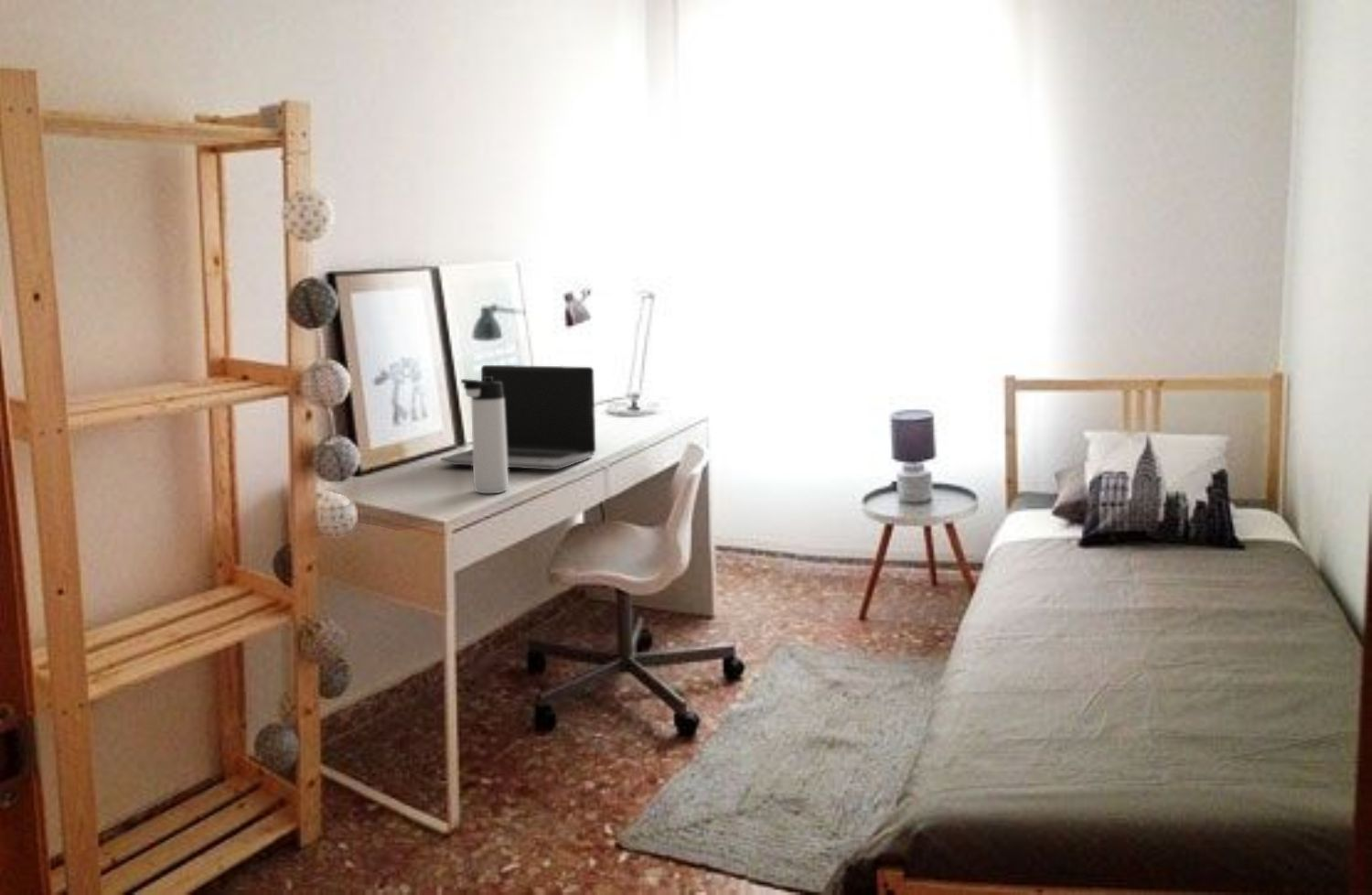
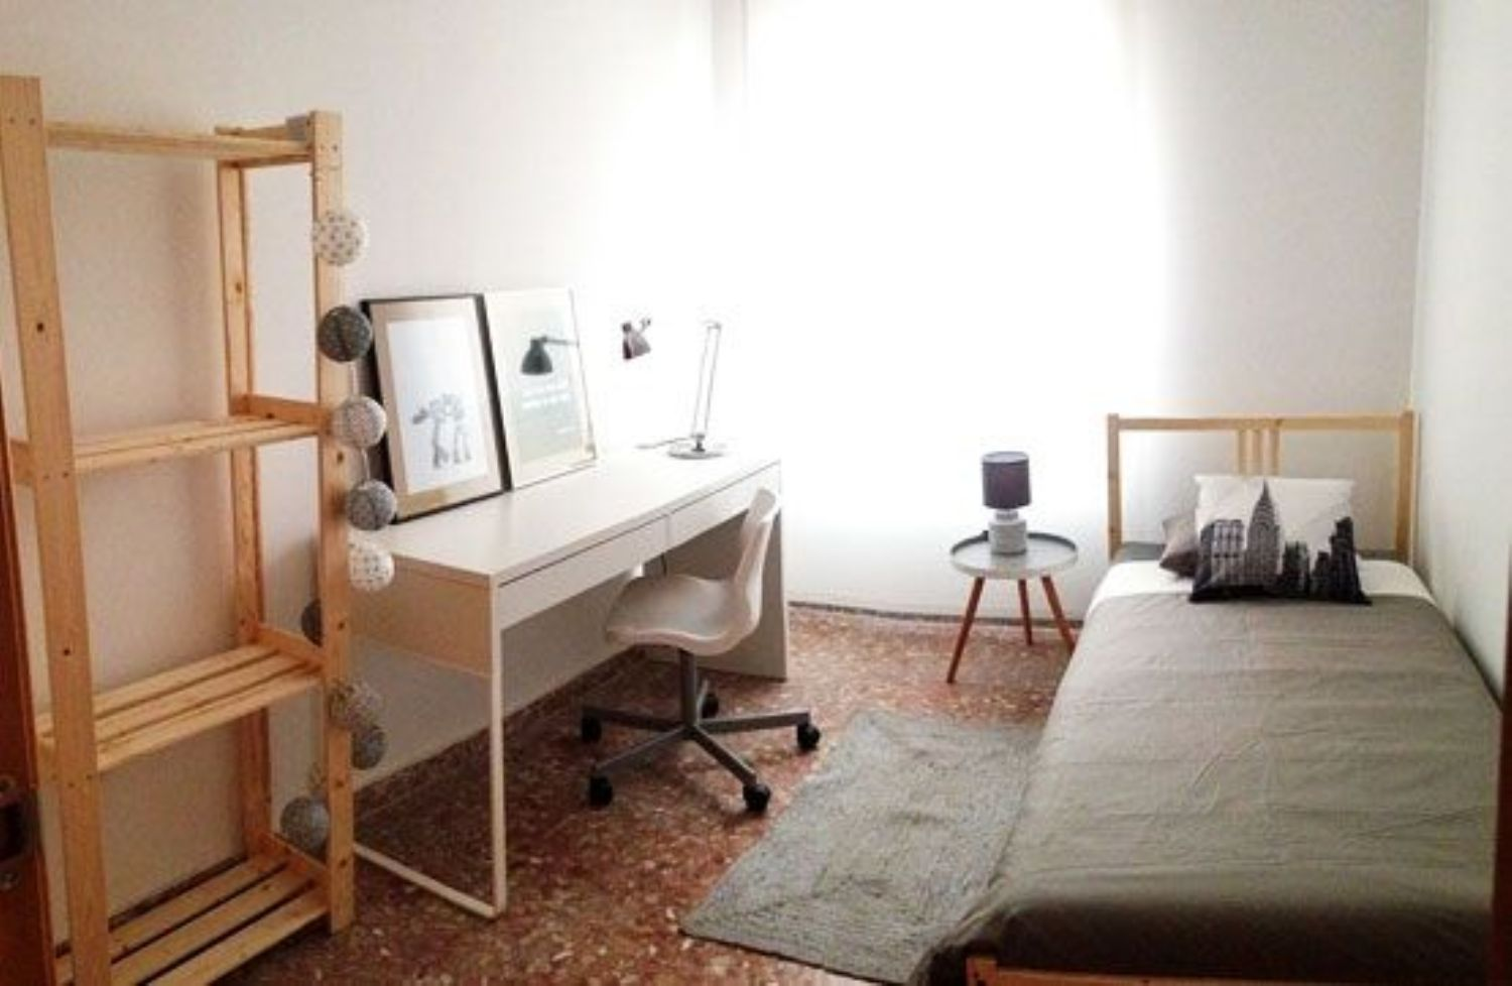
- thermos bottle [460,376,509,494]
- laptop computer [439,364,596,470]
